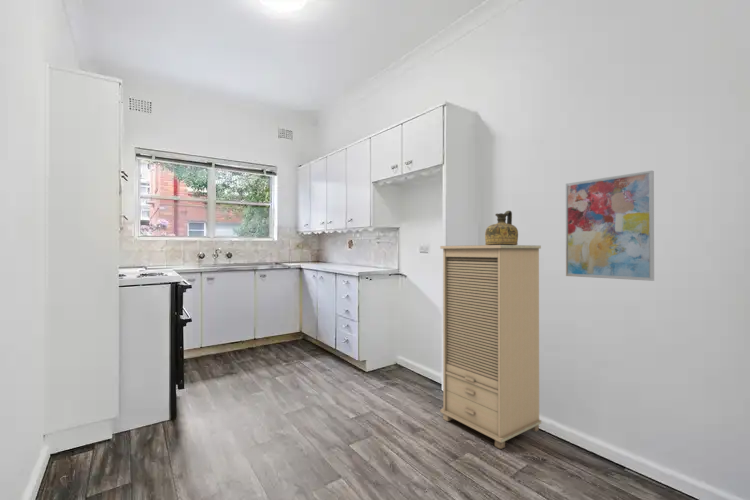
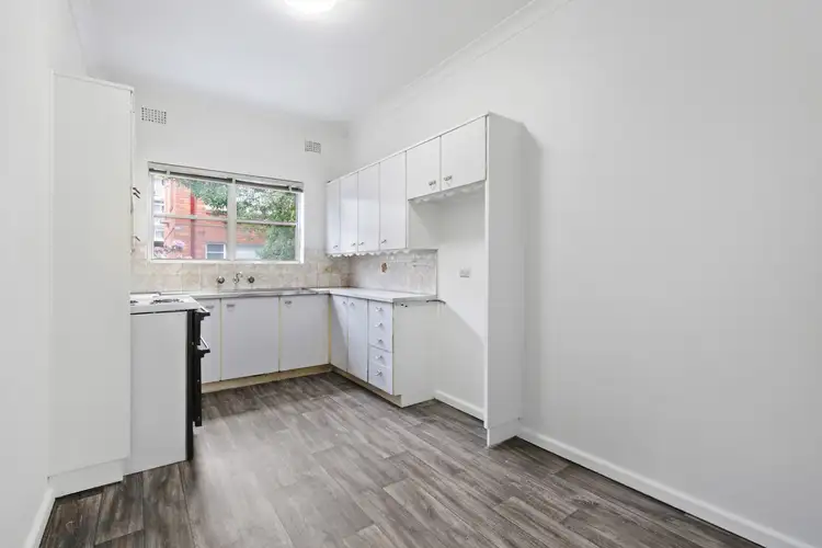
- wall art [565,170,655,282]
- cabinet [439,244,542,450]
- ceramic jug [484,210,519,245]
